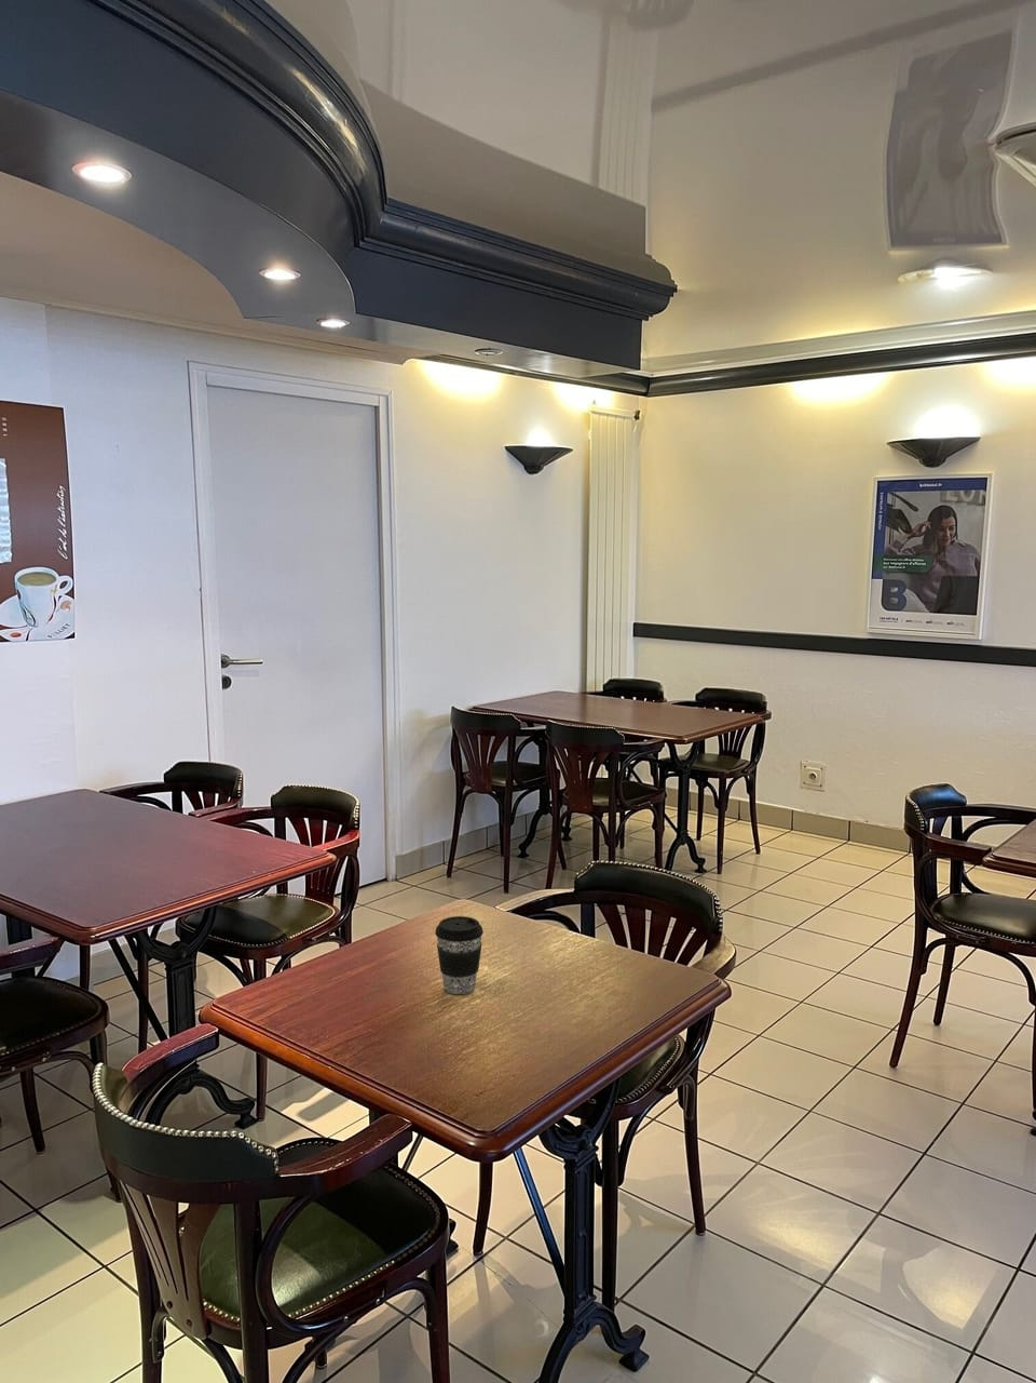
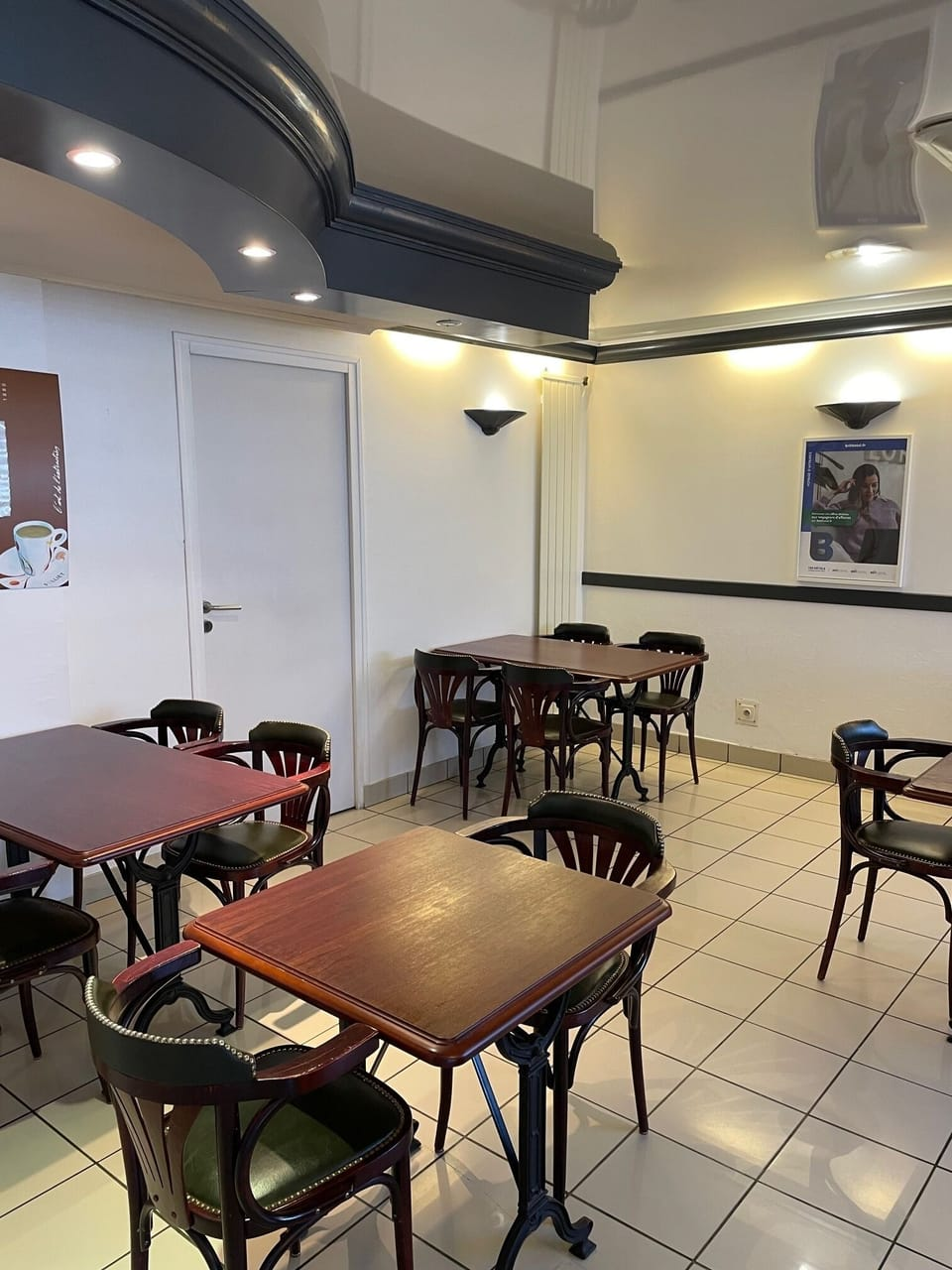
- coffee cup [434,915,484,995]
